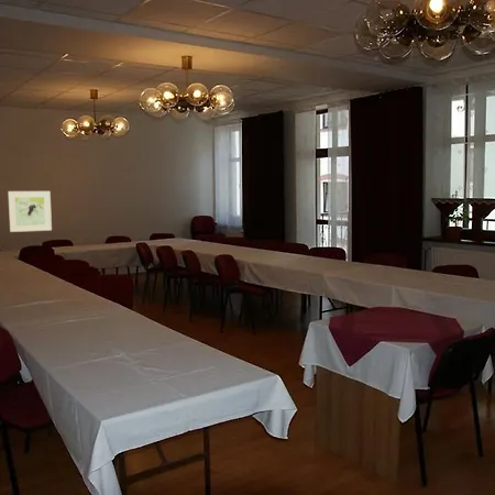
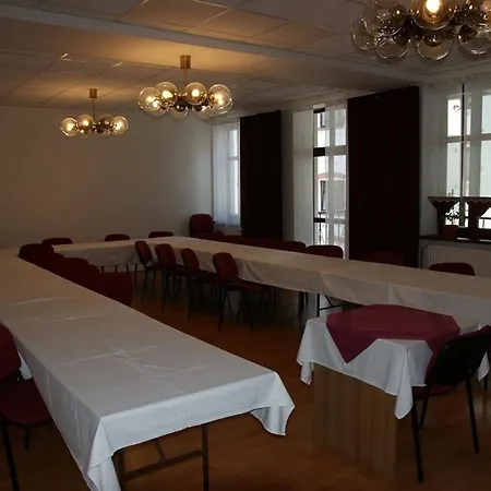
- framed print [7,190,53,233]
